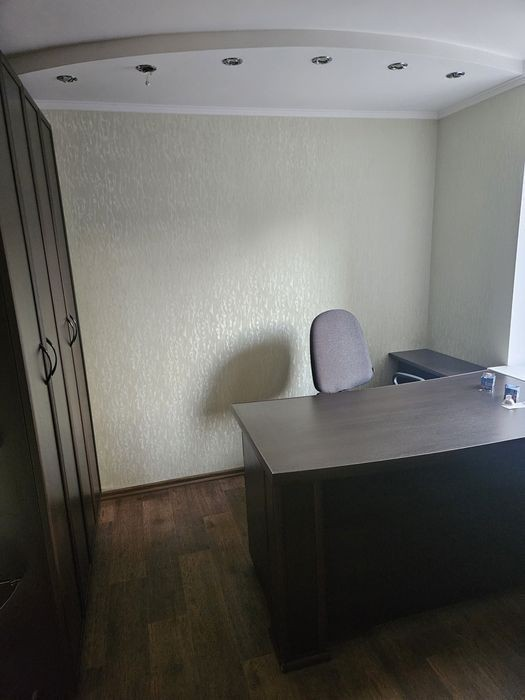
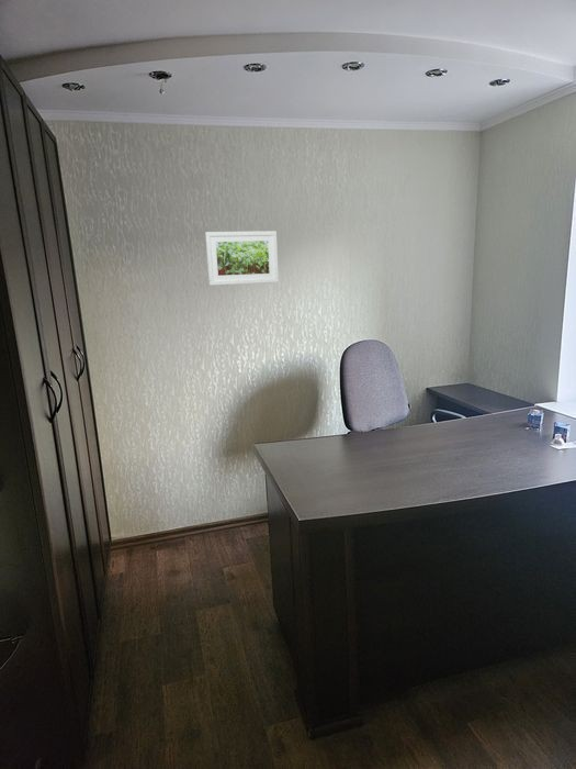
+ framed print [204,230,280,287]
